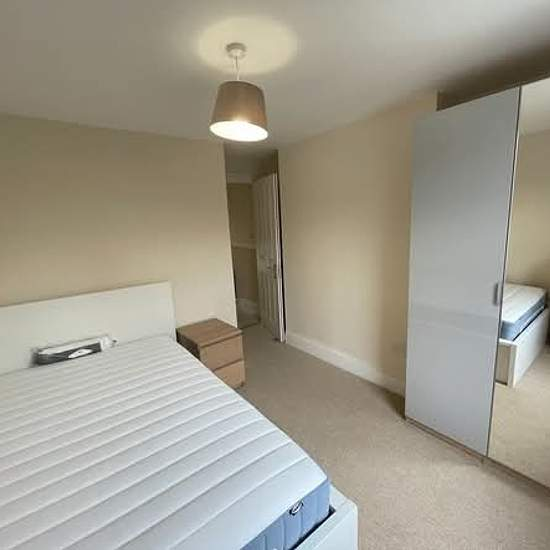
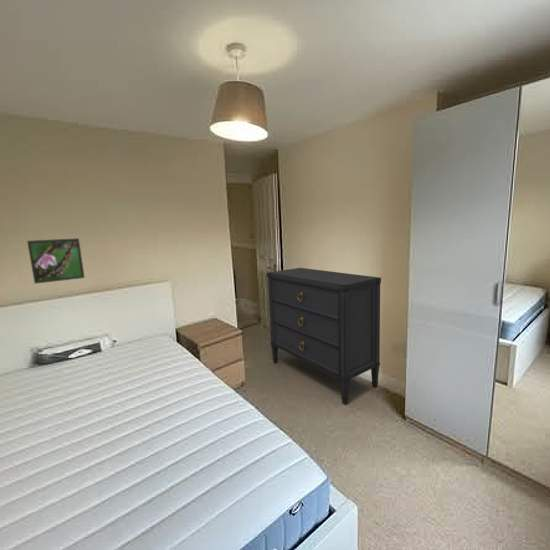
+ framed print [26,237,86,285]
+ dresser [266,267,382,405]
